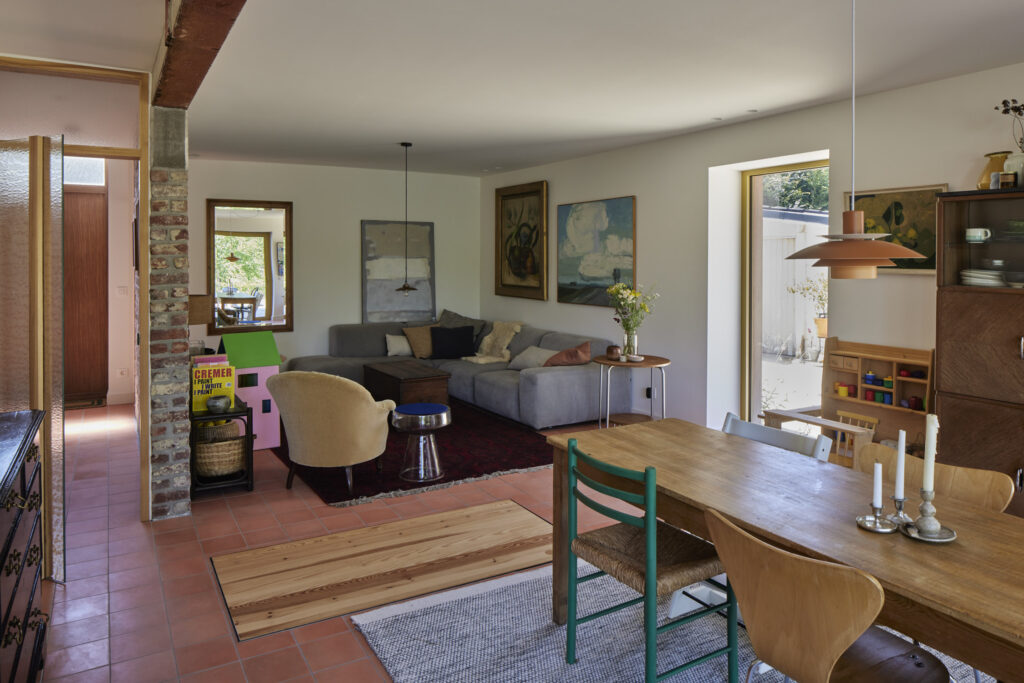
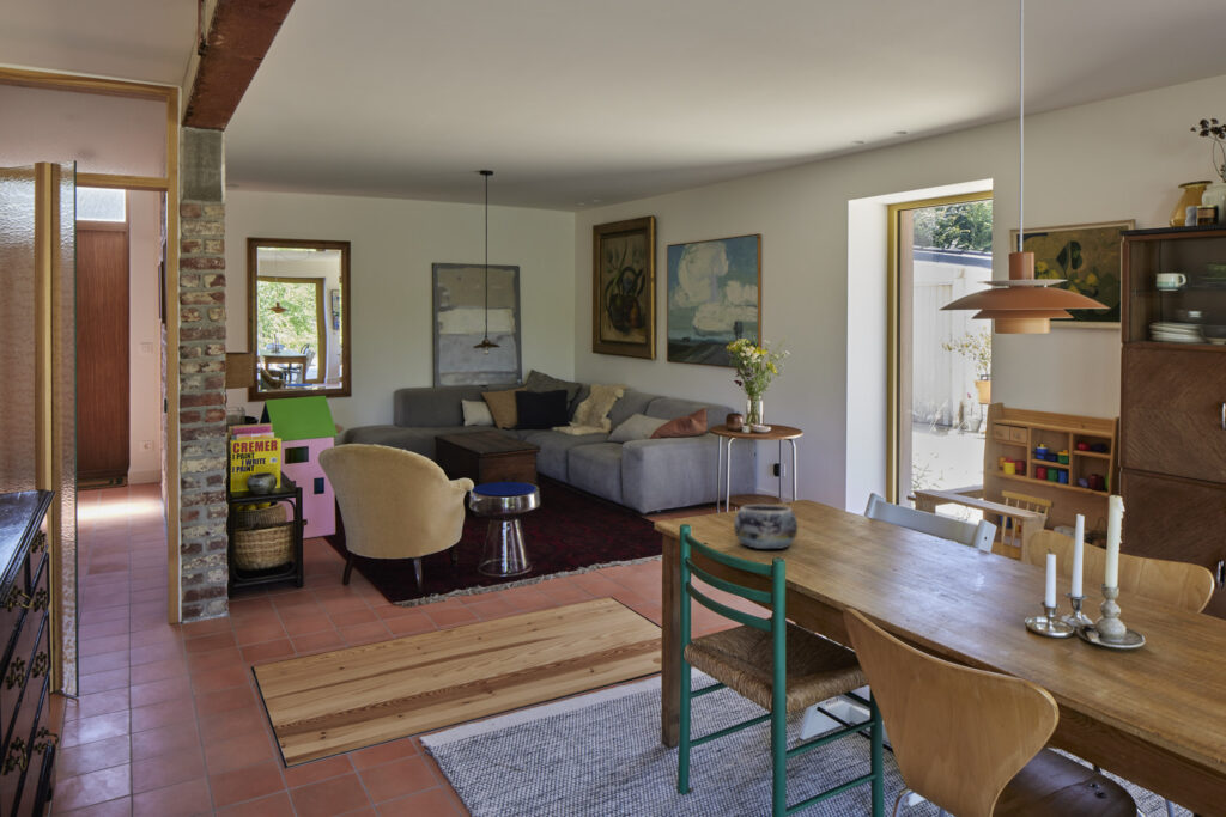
+ decorative bowl [733,504,799,550]
